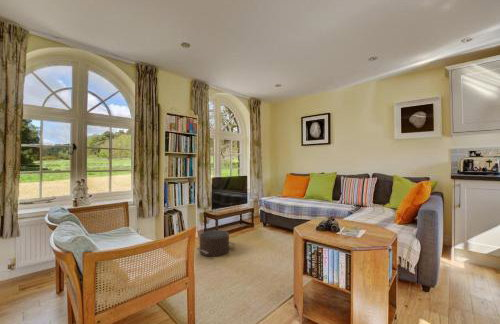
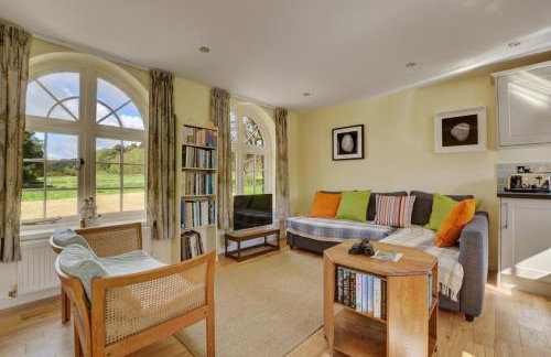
- pouf [195,229,236,258]
